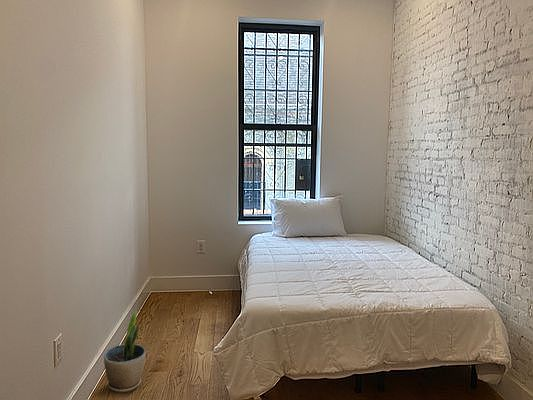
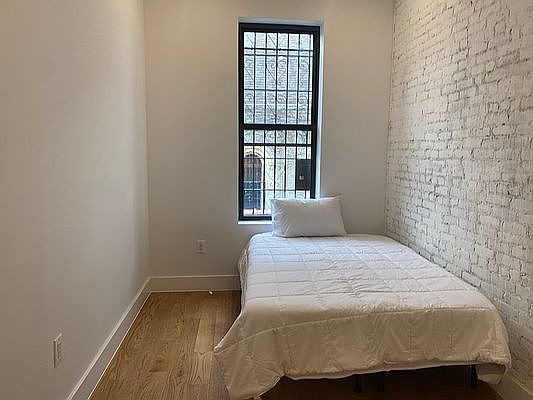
- potted plant [103,310,146,393]
